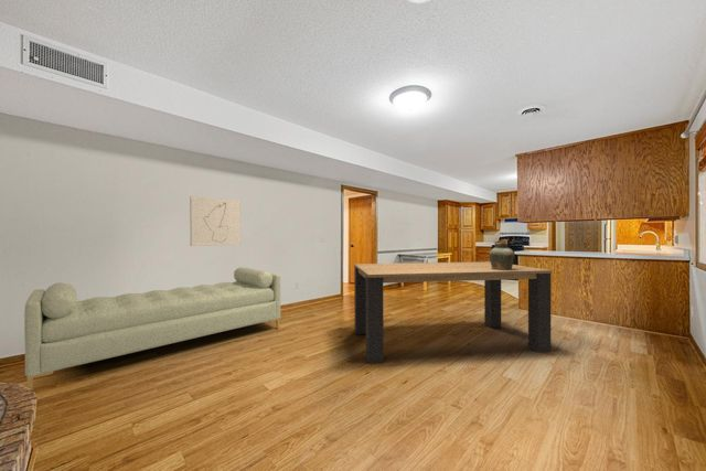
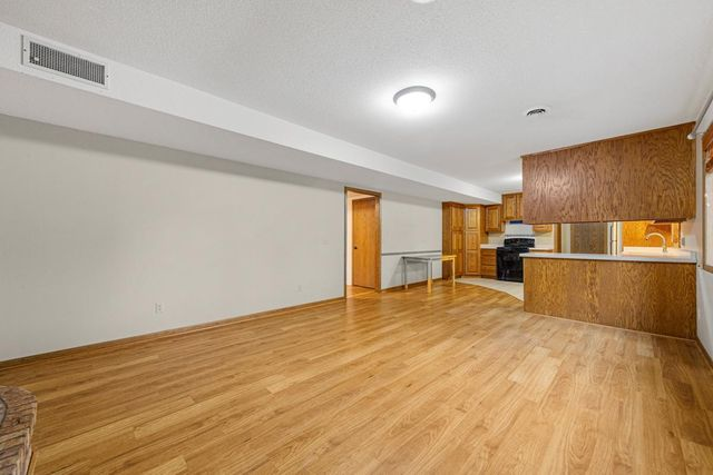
- wall art [189,195,242,247]
- ceramic jug [488,238,516,270]
- dining table [353,260,553,364]
- sofa [23,266,281,390]
